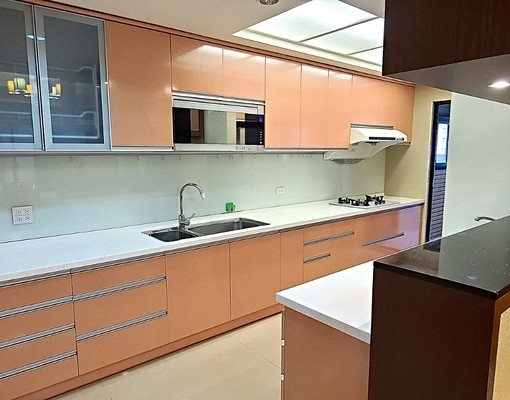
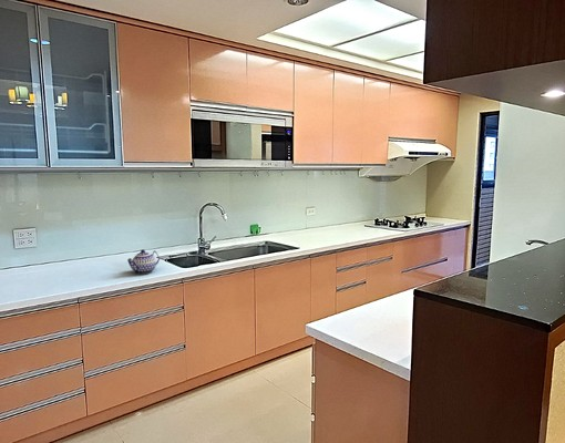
+ teapot [126,248,161,275]
